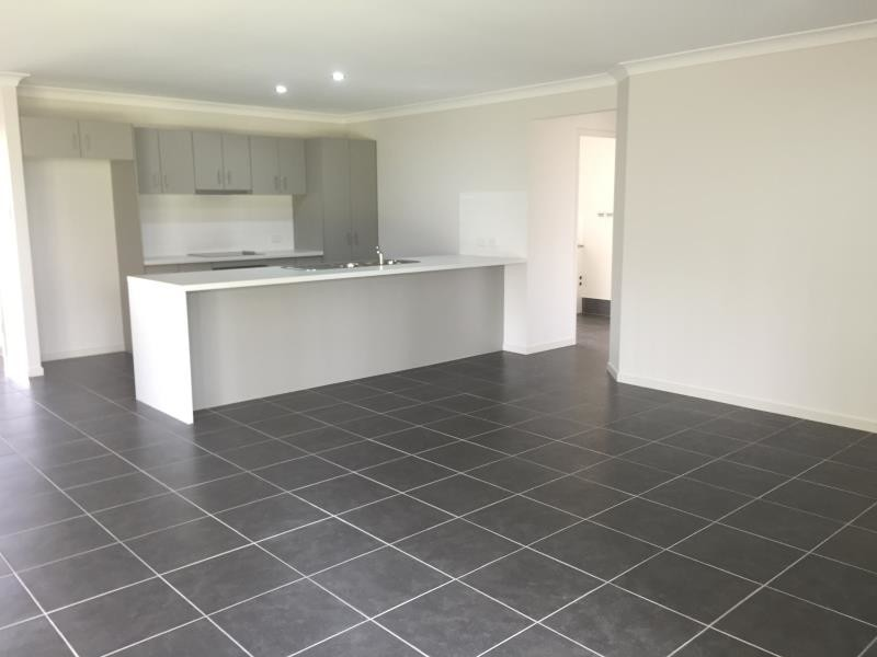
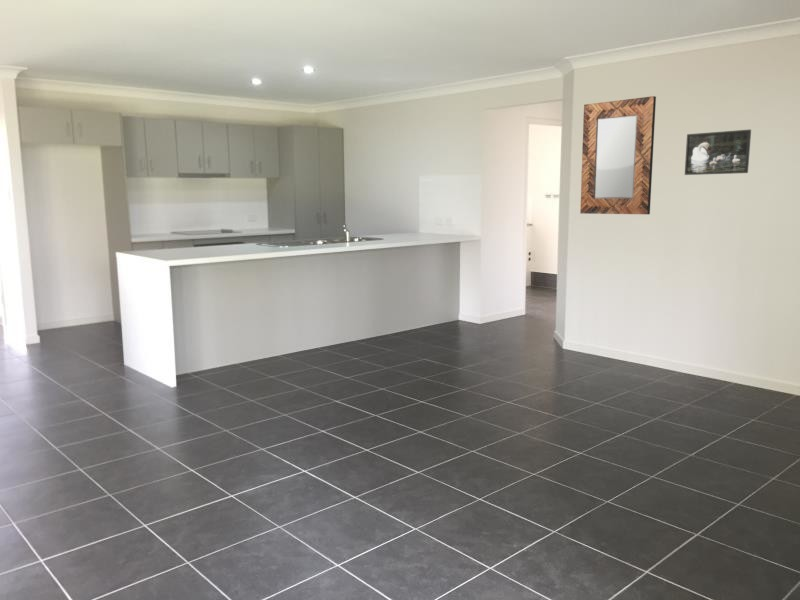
+ home mirror [579,95,657,215]
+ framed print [684,129,752,176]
